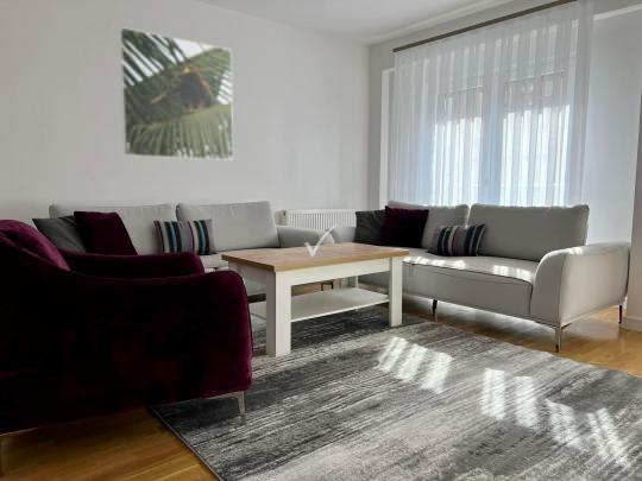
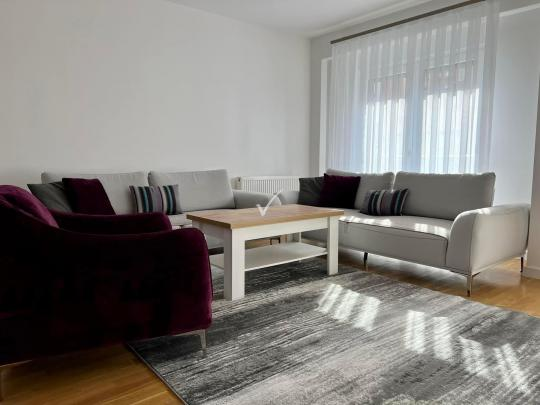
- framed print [118,26,234,162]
